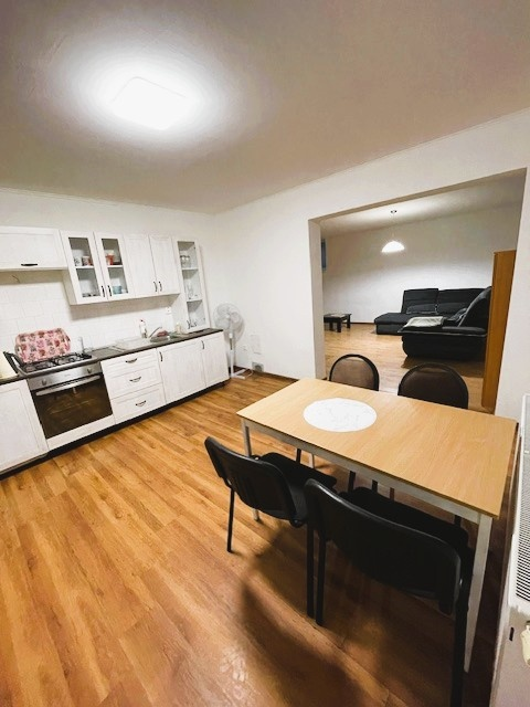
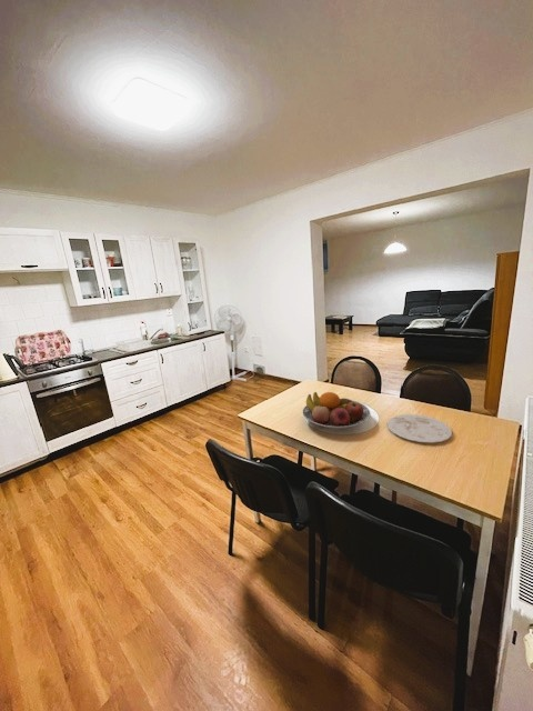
+ plate [386,413,453,443]
+ fruit bowl [302,391,372,430]
